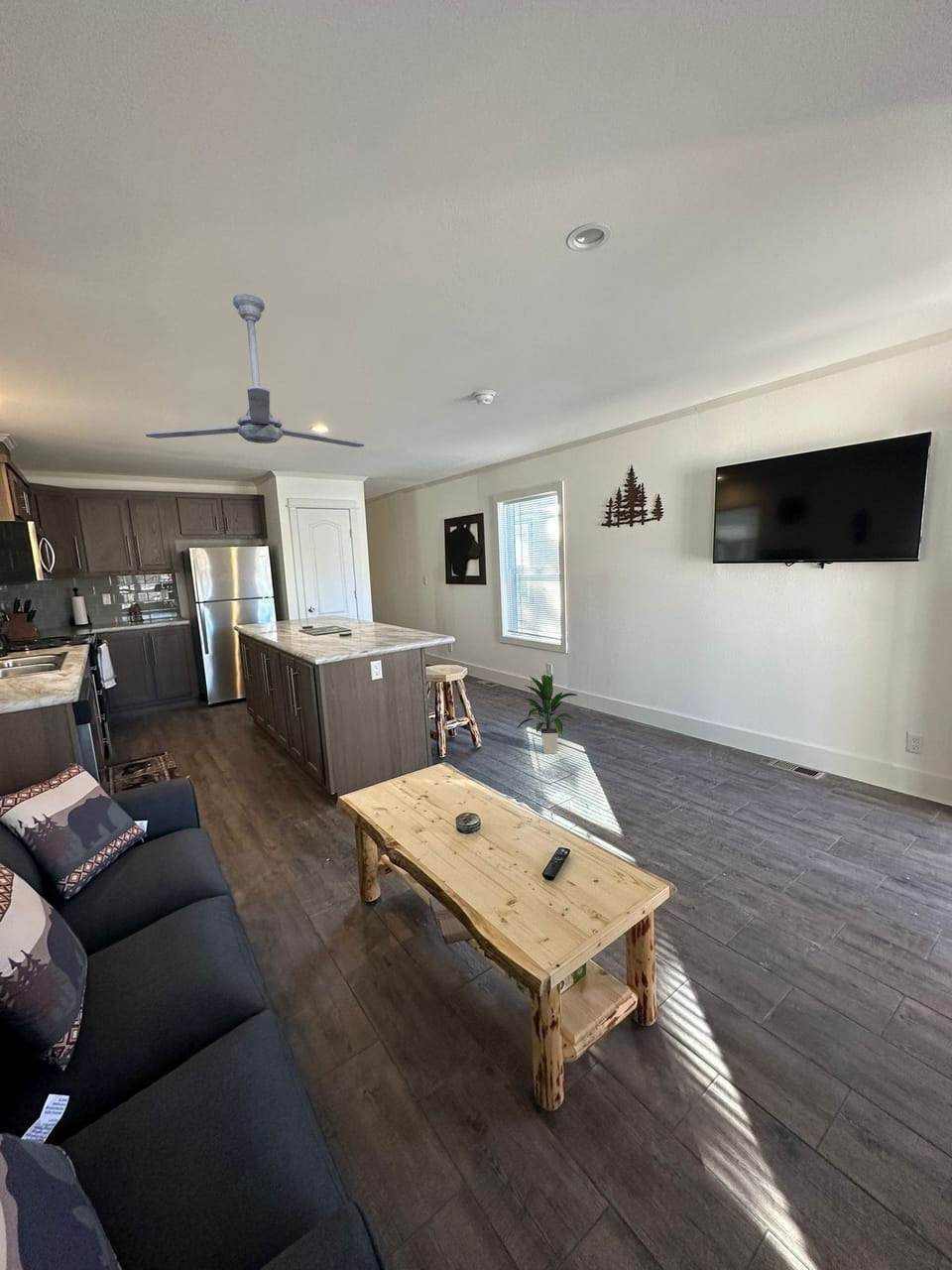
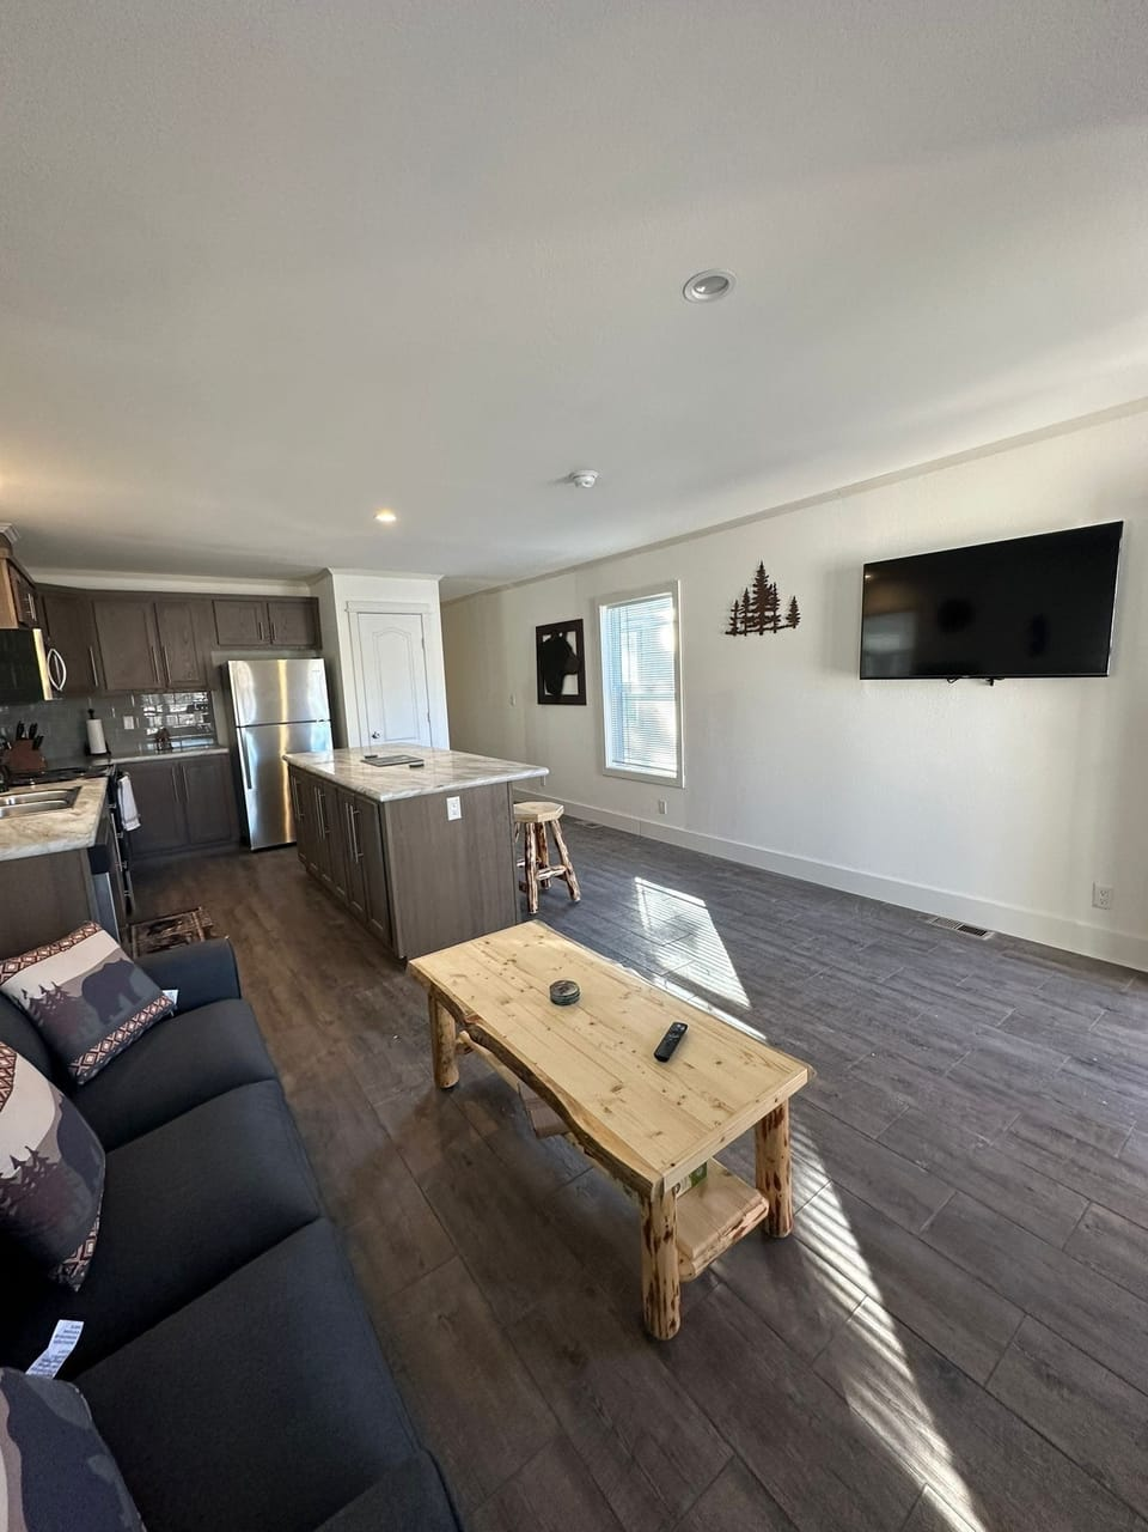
- ceiling fan [145,293,365,448]
- indoor plant [515,673,577,755]
